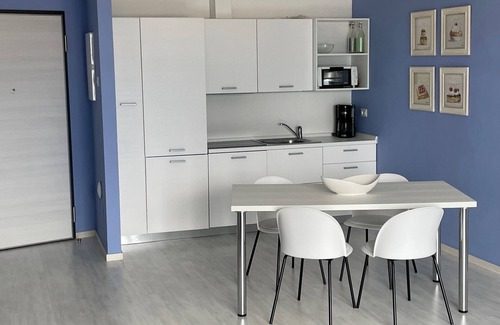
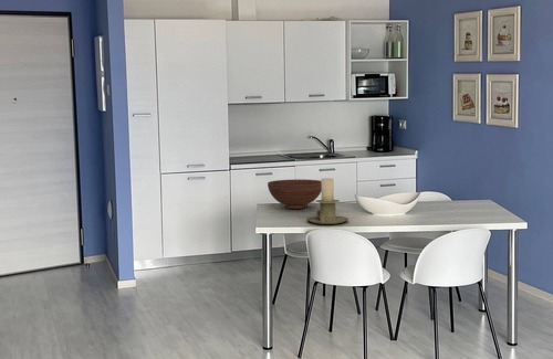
+ candle holder [306,177,349,225]
+ fruit bowl [267,178,322,210]
